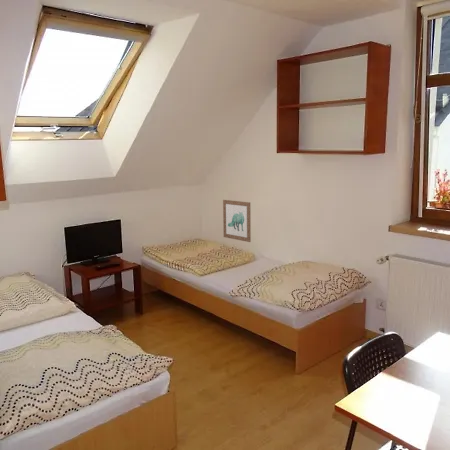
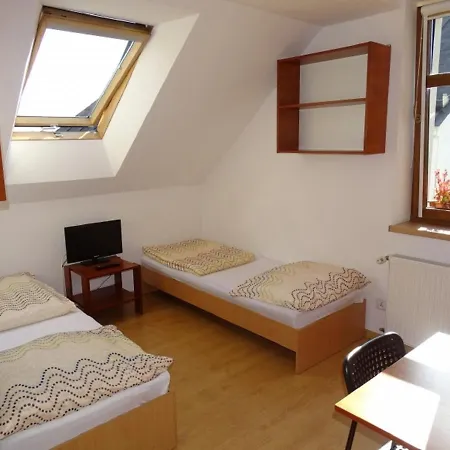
- wall art [222,199,252,243]
